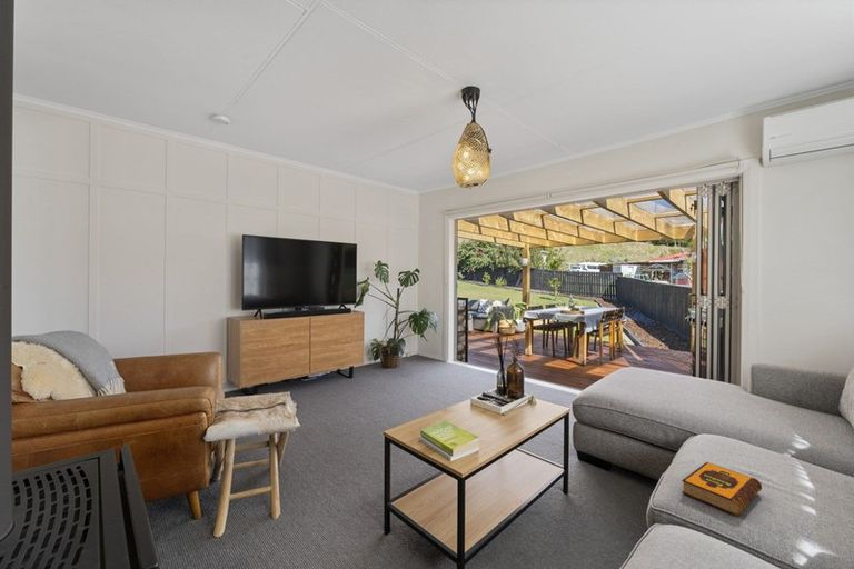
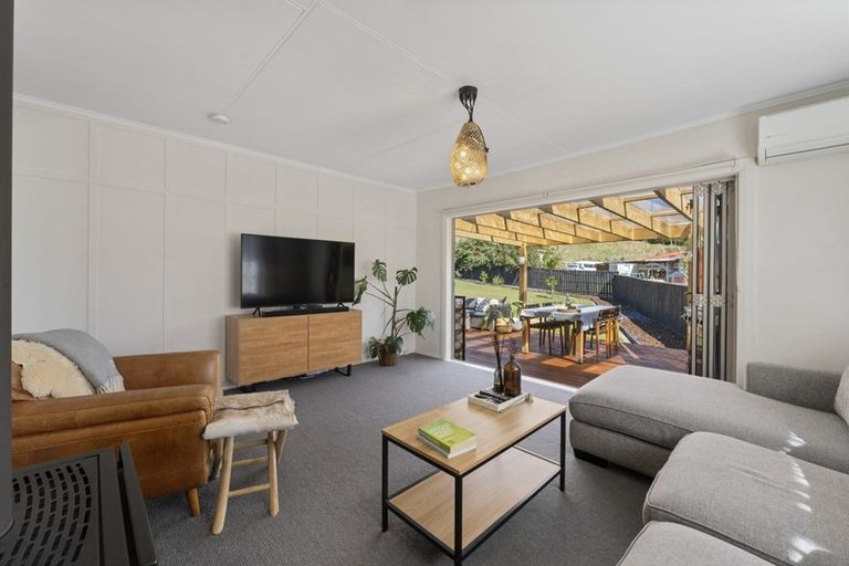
- hardback book [681,461,763,516]
